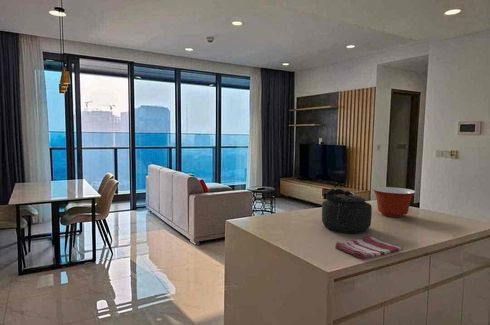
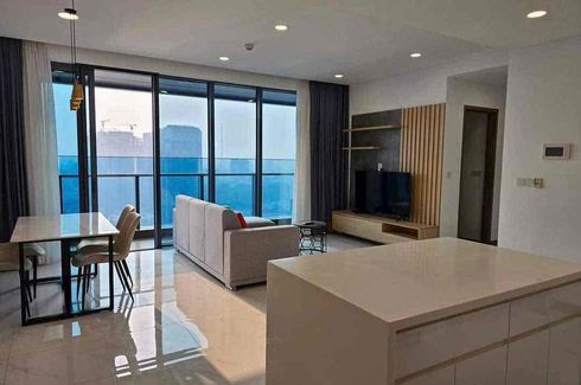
- kettle [321,187,373,234]
- dish towel [334,236,404,260]
- mixing bowl [372,186,417,218]
